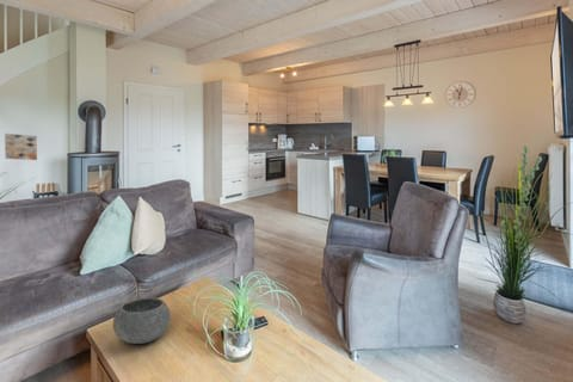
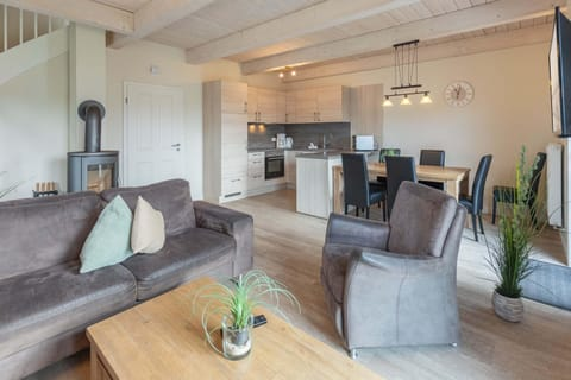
- wall art [4,133,38,161]
- bowl [112,296,172,345]
